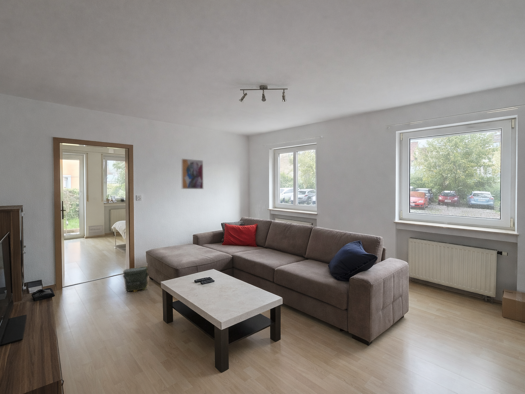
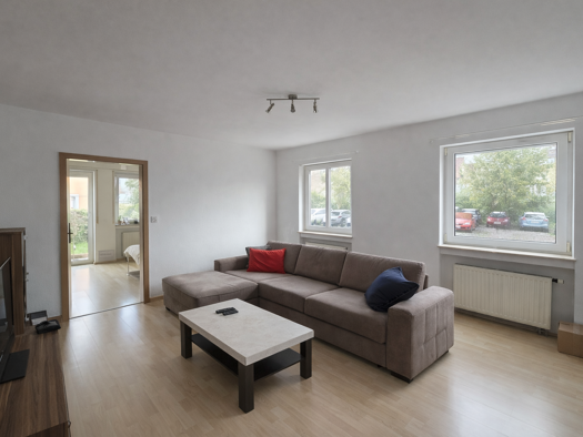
- bag [122,265,150,293]
- wall art [180,158,204,190]
